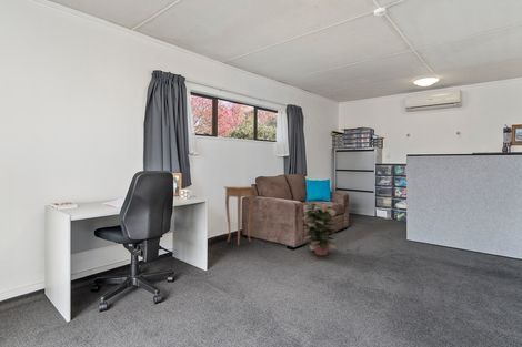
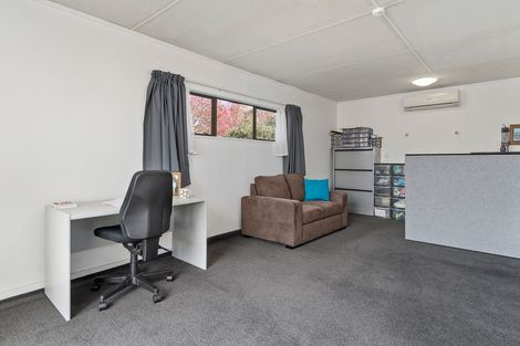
- decorative plant [301,202,339,256]
- side table [223,185,255,246]
